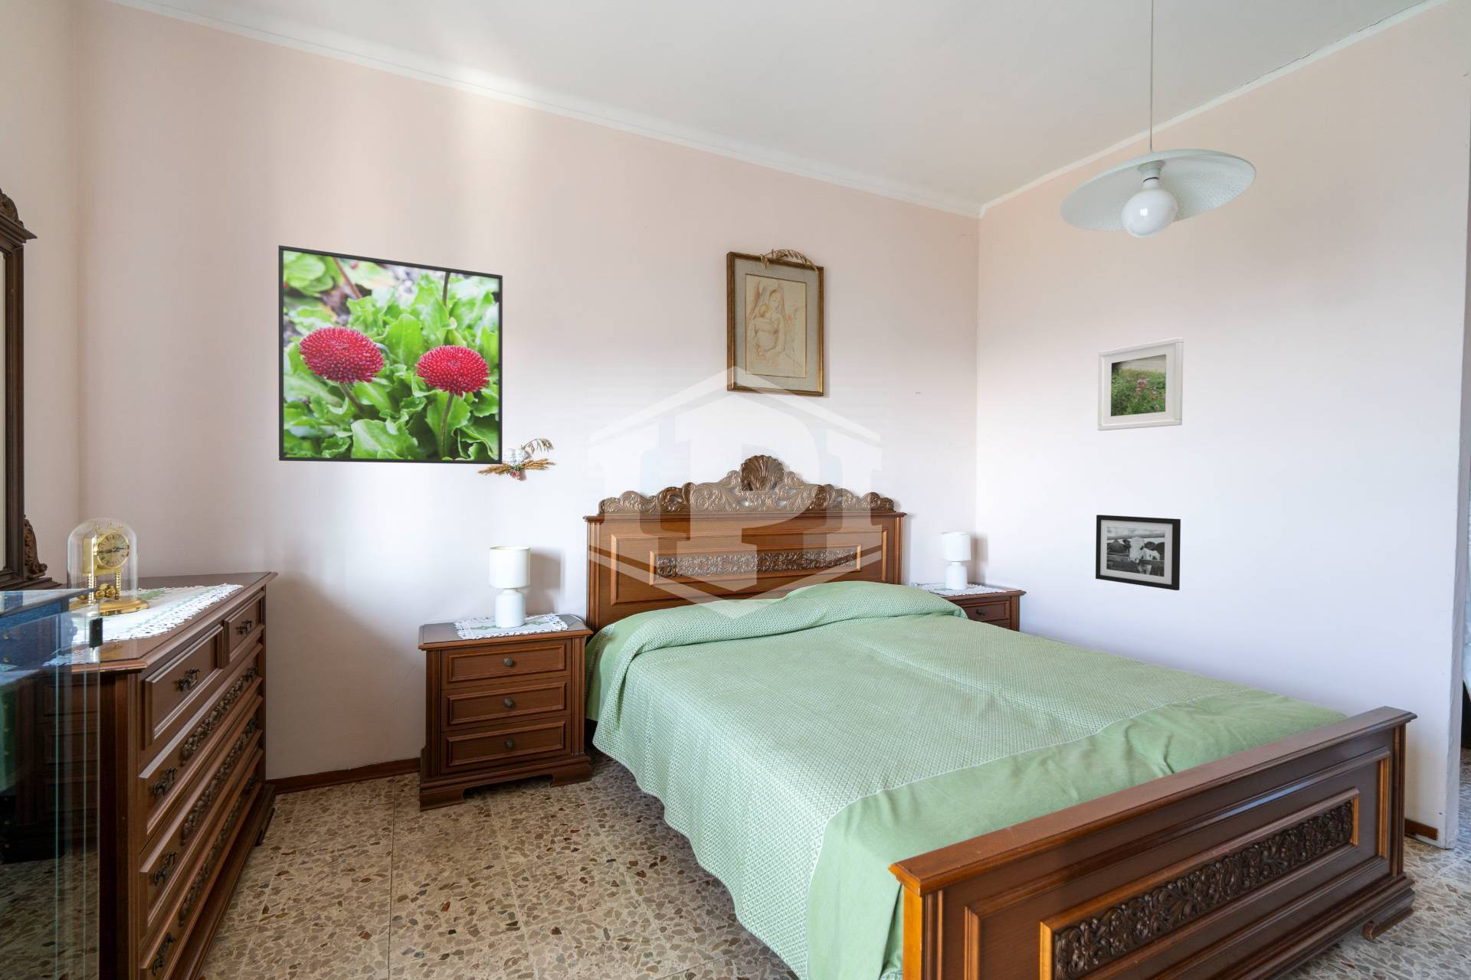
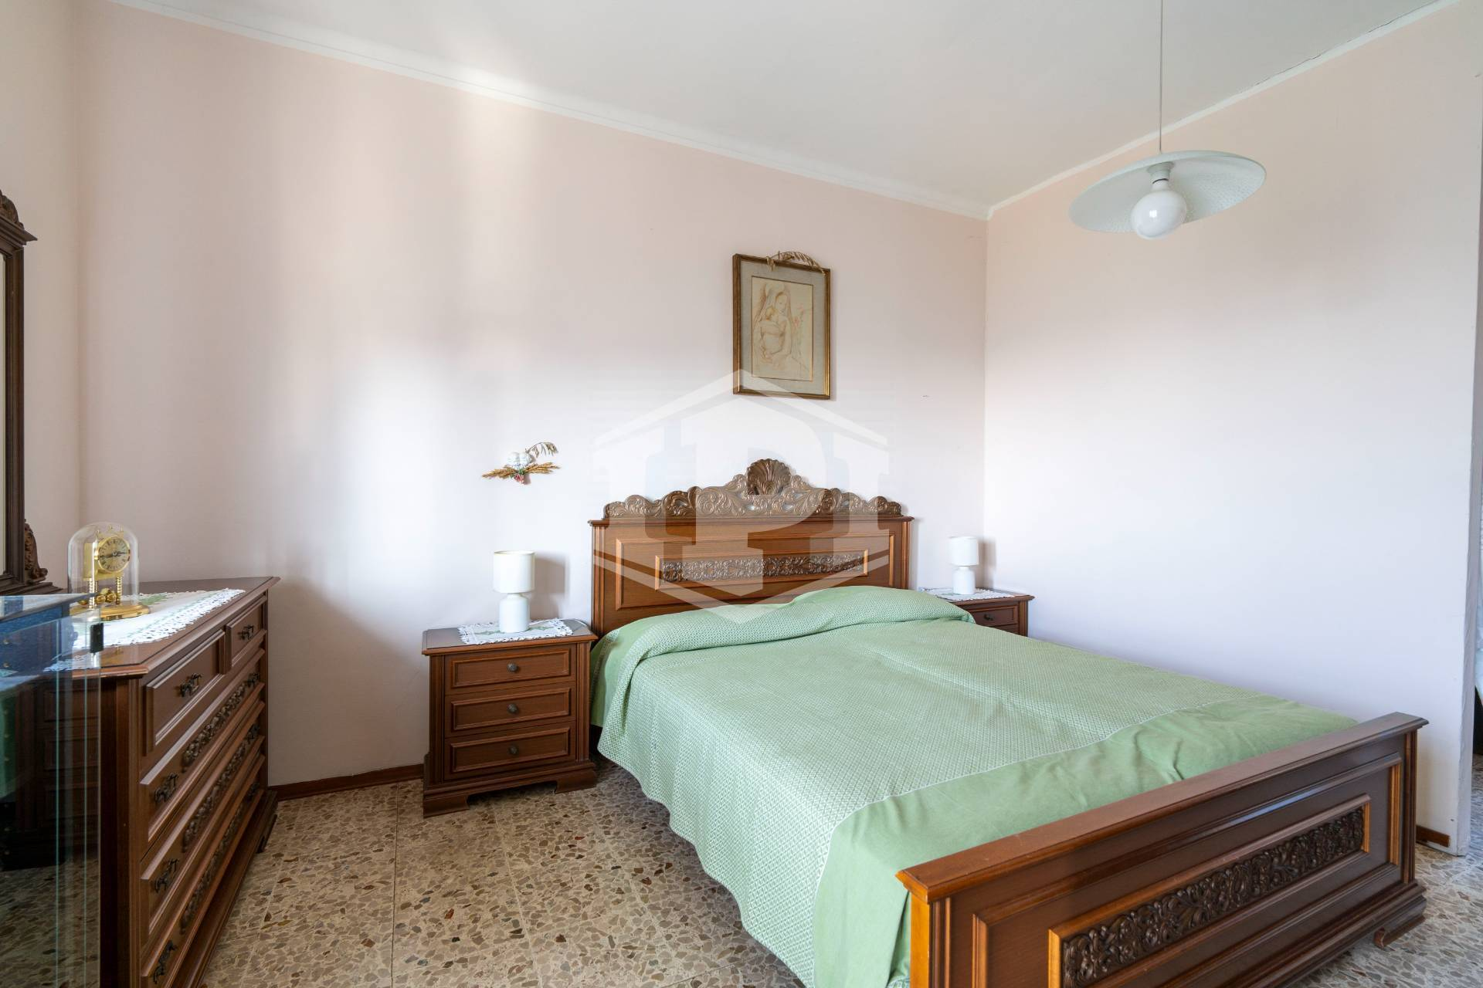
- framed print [1097,336,1184,432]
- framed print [277,245,503,466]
- picture frame [1094,514,1181,591]
